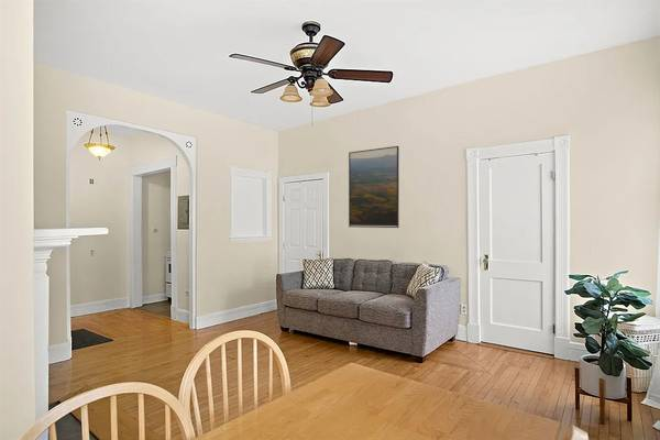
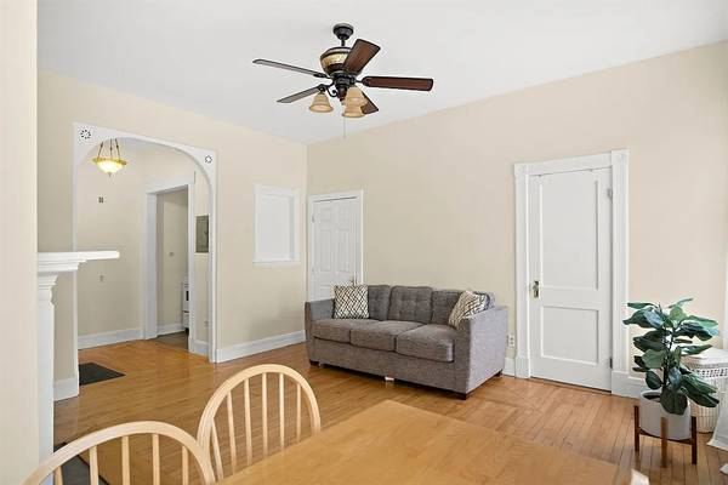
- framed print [348,145,400,229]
